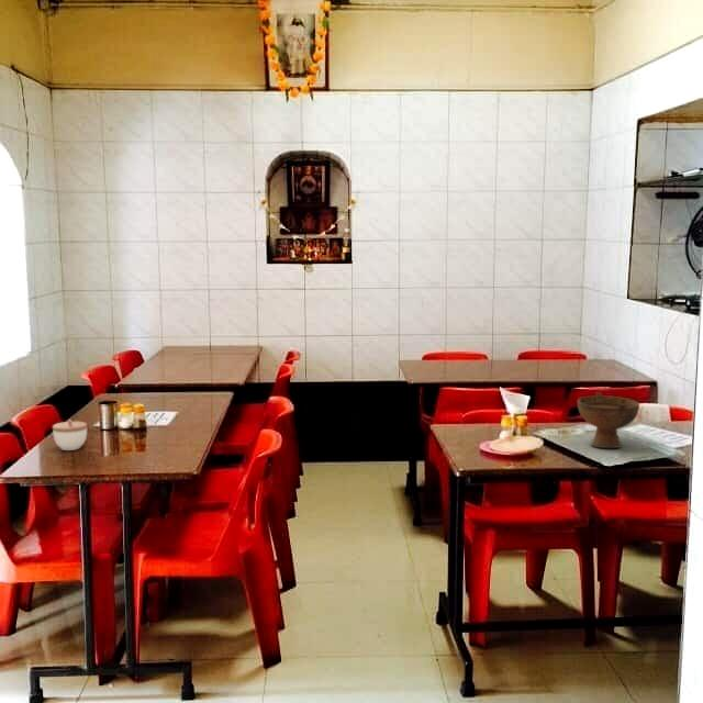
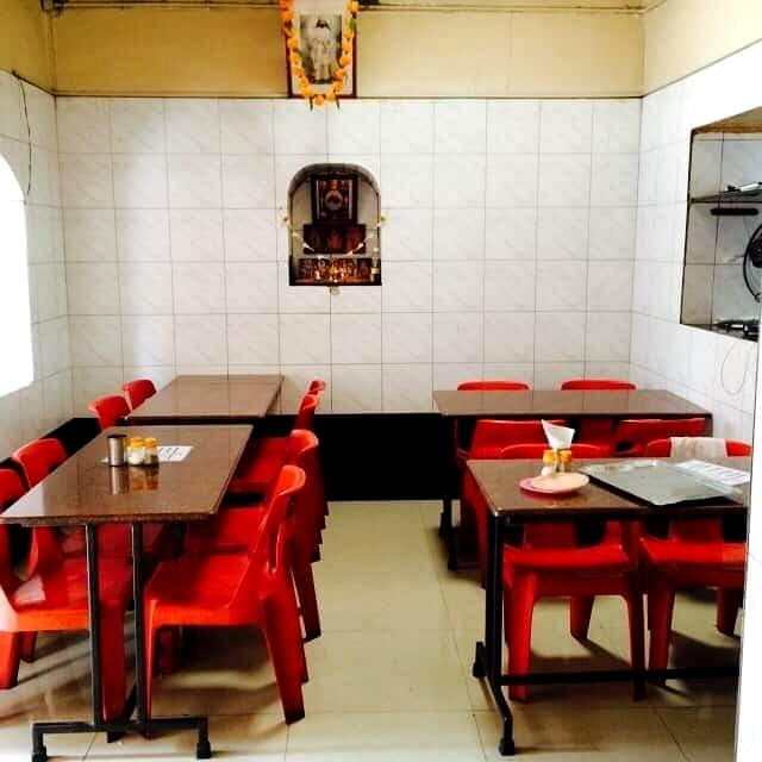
- decorative box [52,419,88,451]
- bowl [577,391,640,450]
